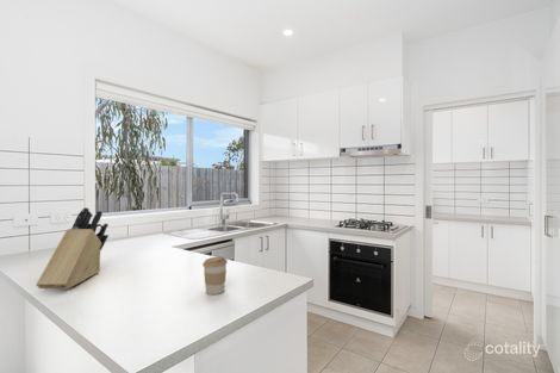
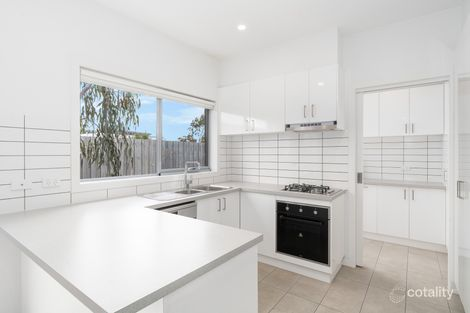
- coffee cup [201,255,229,296]
- knife block [35,206,110,290]
